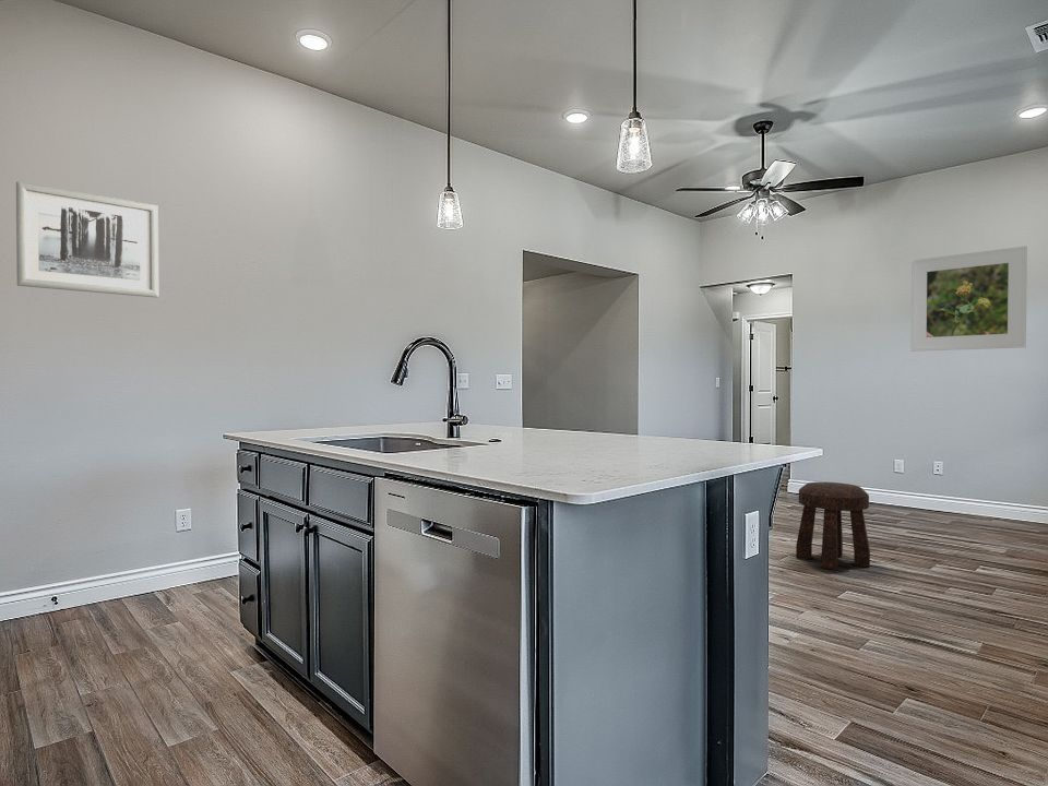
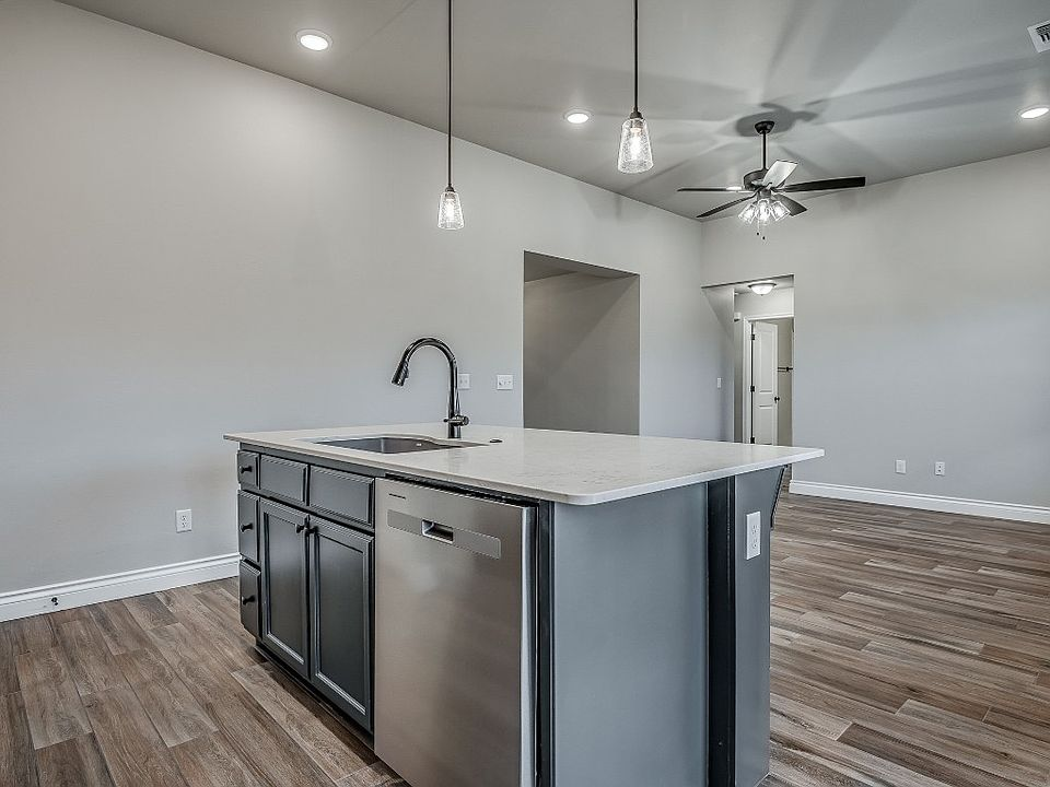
- stool [795,481,871,571]
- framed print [910,246,1028,353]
- wall art [15,180,159,298]
